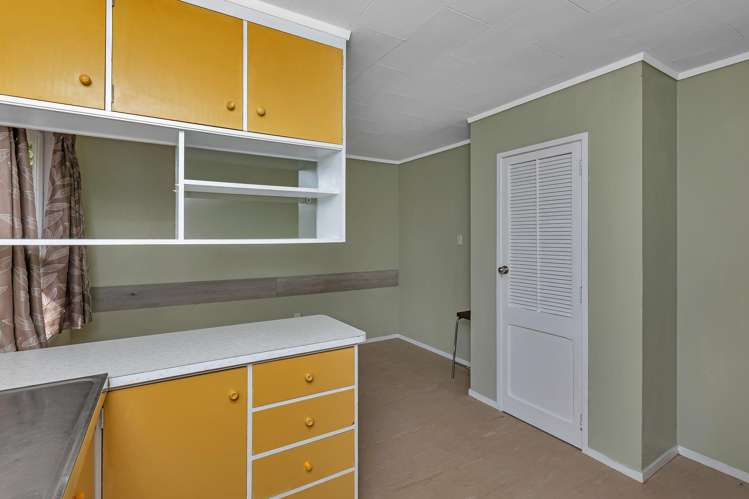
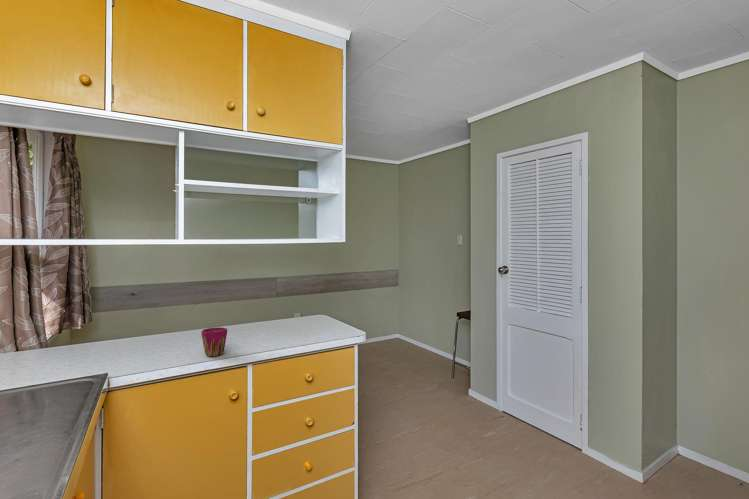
+ cup [200,326,228,357]
